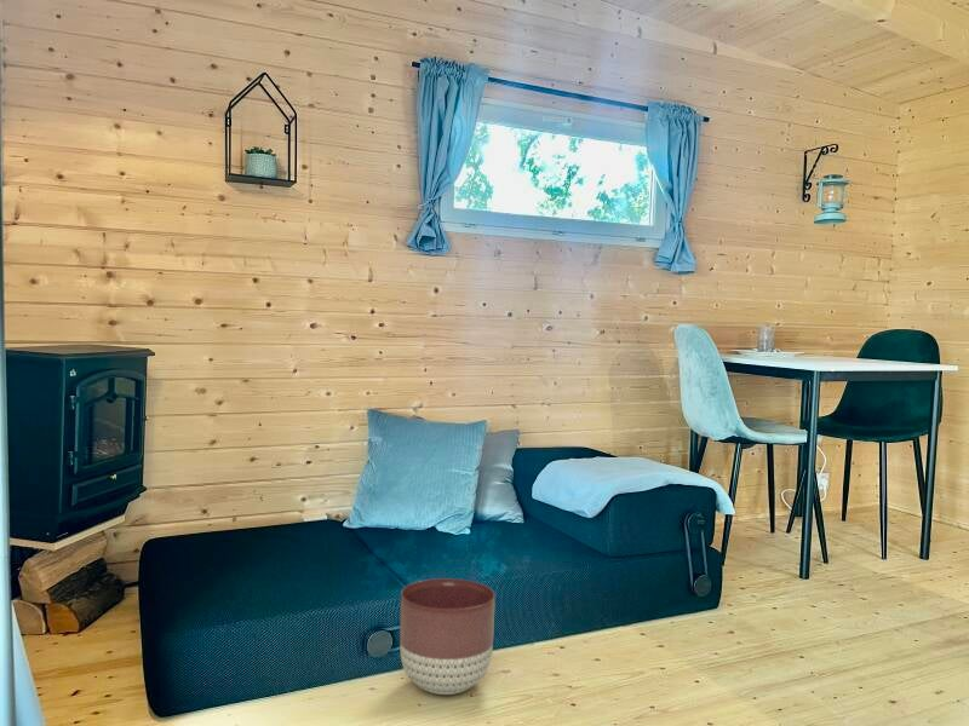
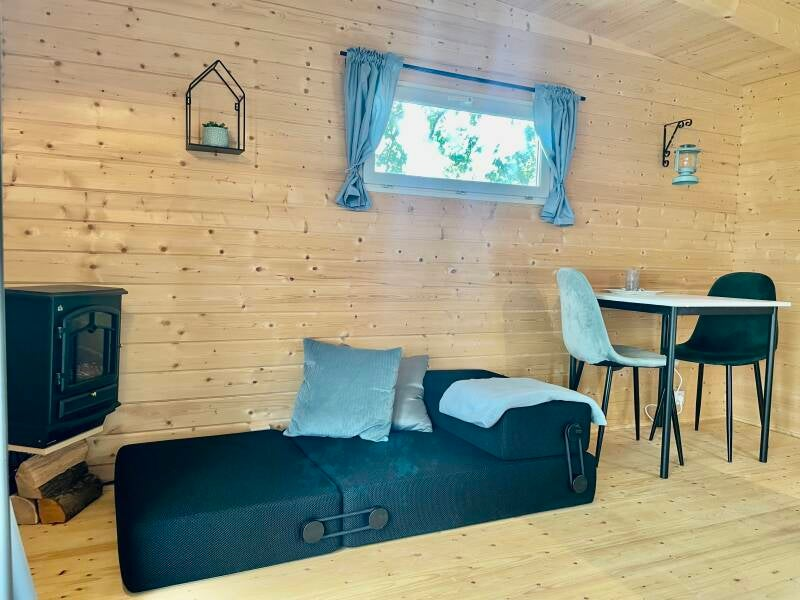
- planter [399,577,497,696]
